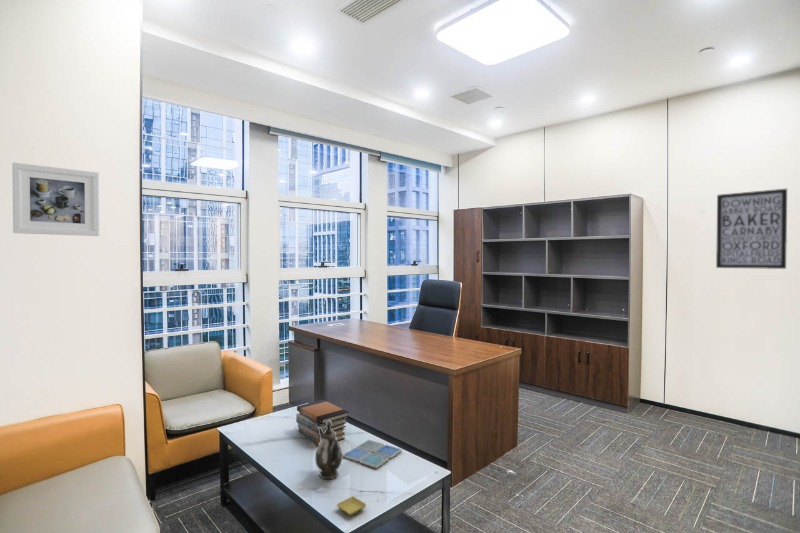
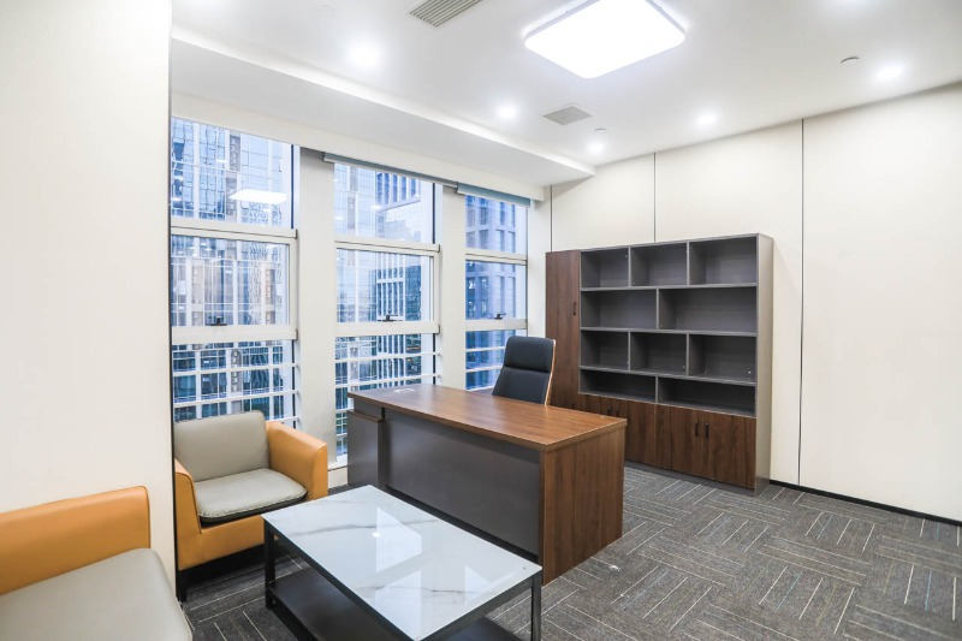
- drink coaster [342,439,403,470]
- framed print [11,162,100,237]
- teapot [314,420,343,480]
- saucer [336,495,367,517]
- book stack [295,399,350,446]
- wall art [715,188,788,270]
